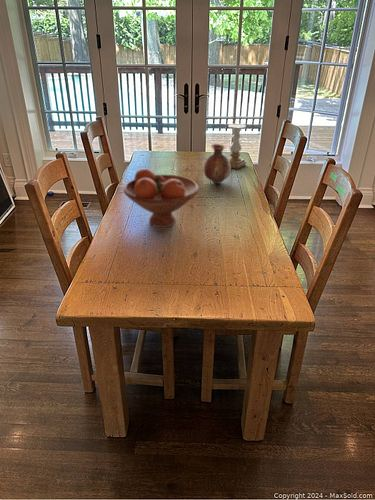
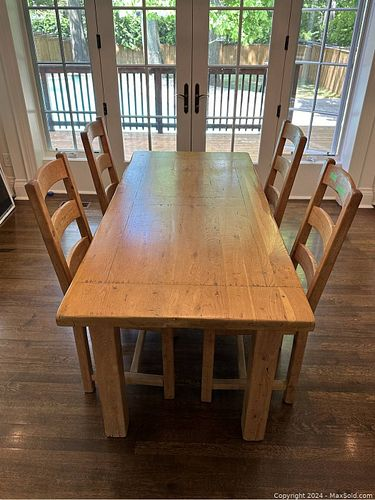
- fruit bowl [122,167,200,229]
- candle holder [227,123,247,170]
- vase [203,143,232,185]
